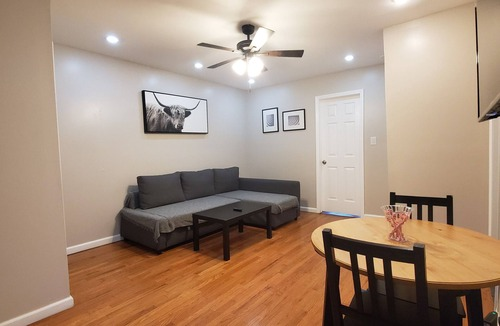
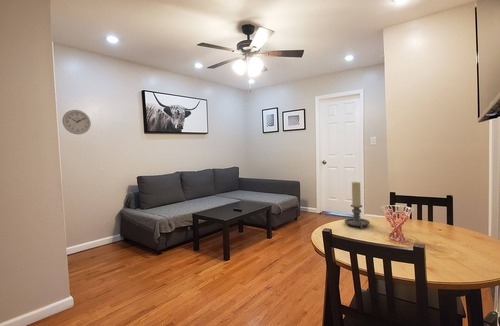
+ wall clock [61,109,92,135]
+ candle holder [343,181,371,229]
